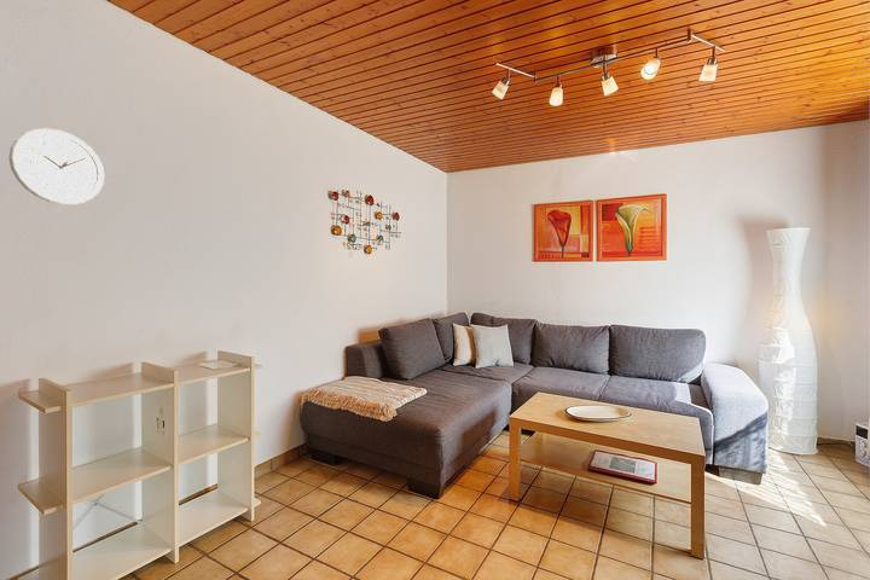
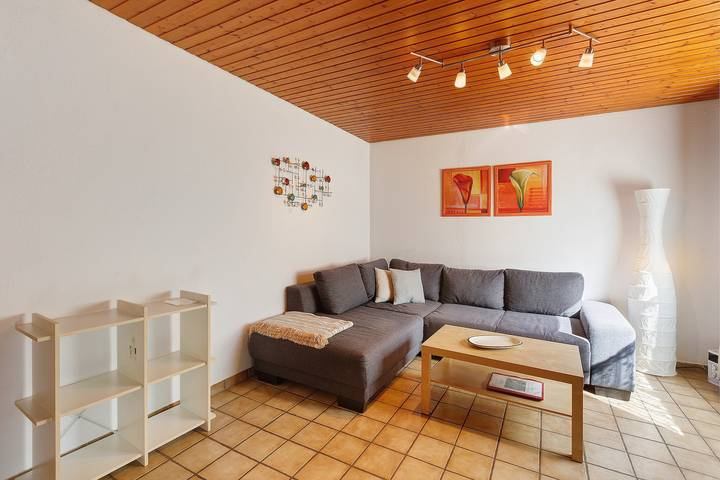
- wall clock [8,127,105,205]
